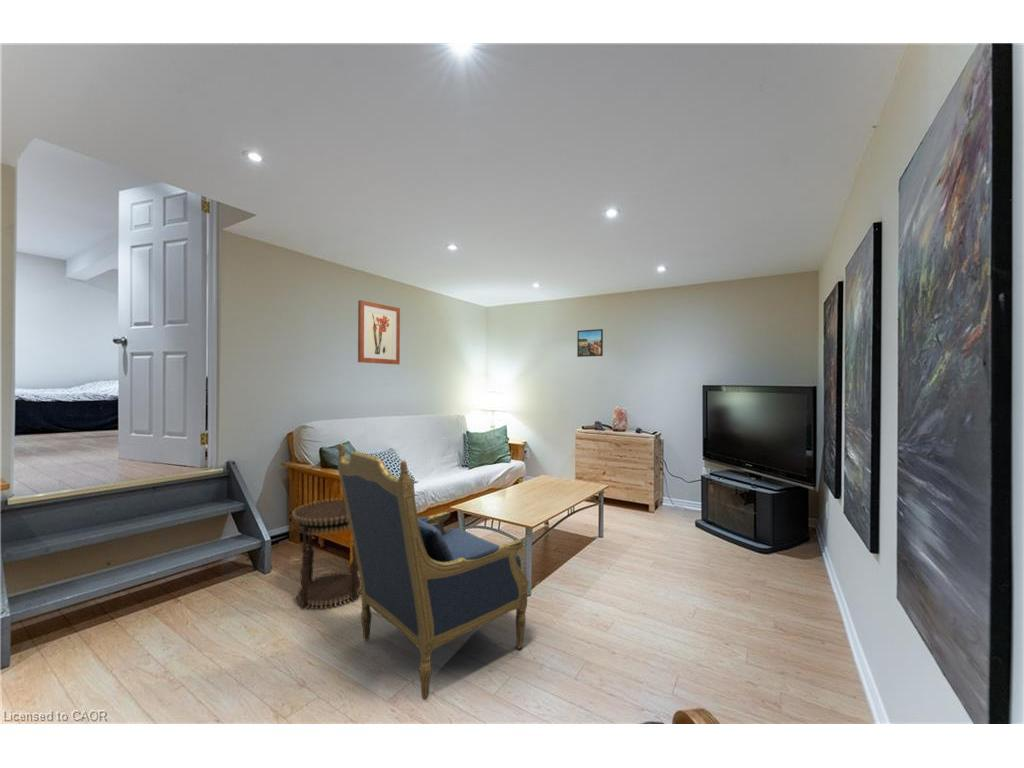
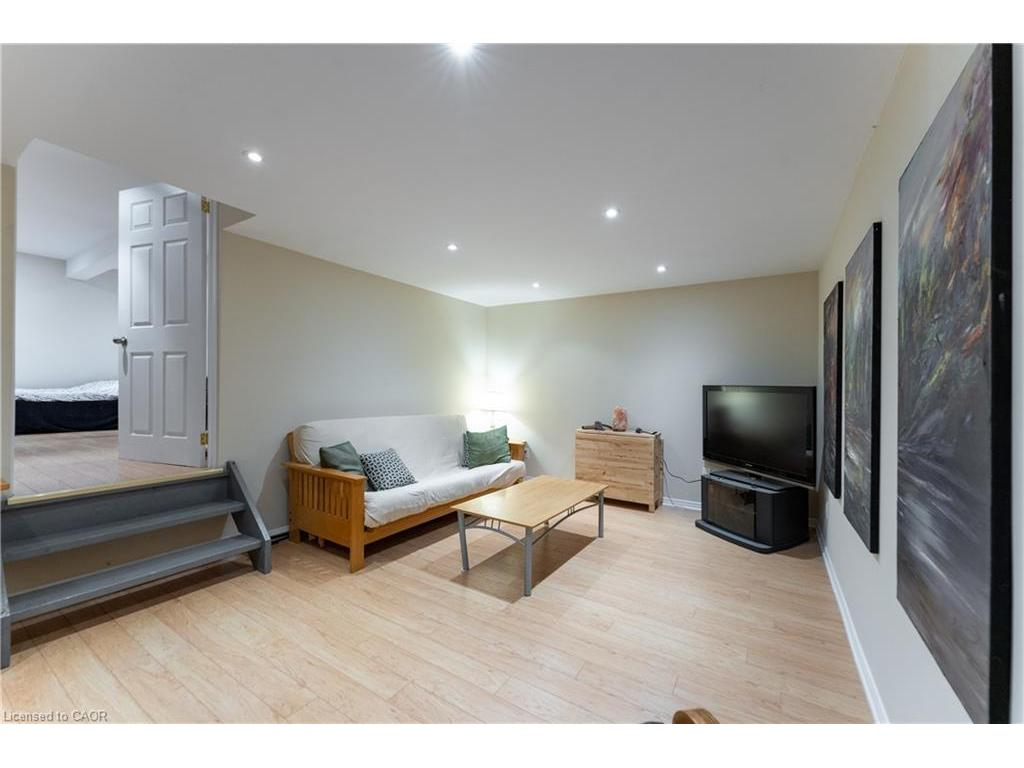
- side table [291,497,361,611]
- wall art [357,299,401,365]
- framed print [576,328,604,358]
- armchair [337,442,530,701]
